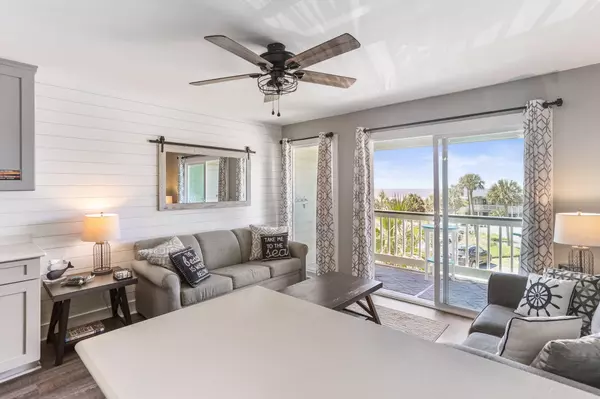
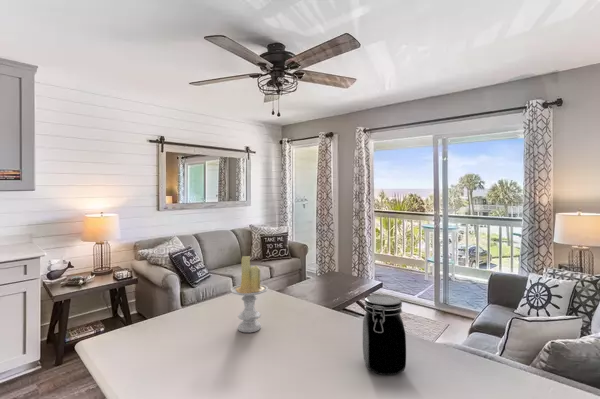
+ candle [229,255,269,333]
+ jar [362,294,407,376]
